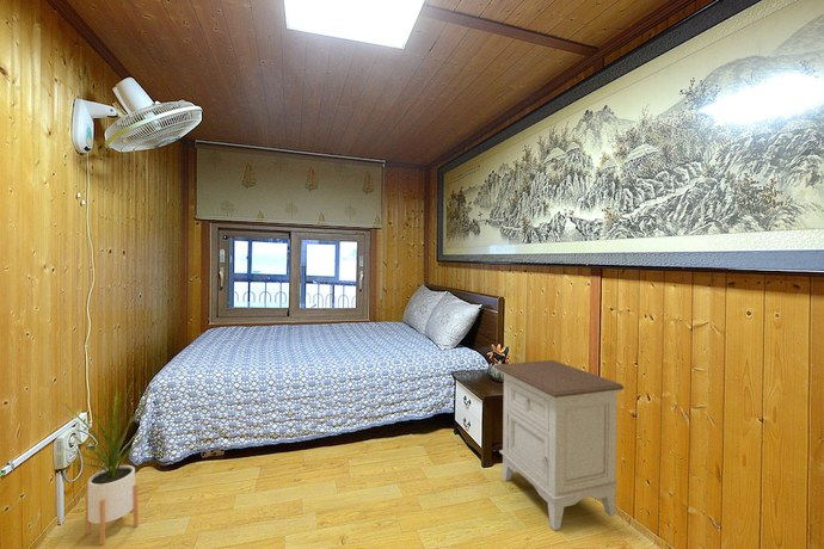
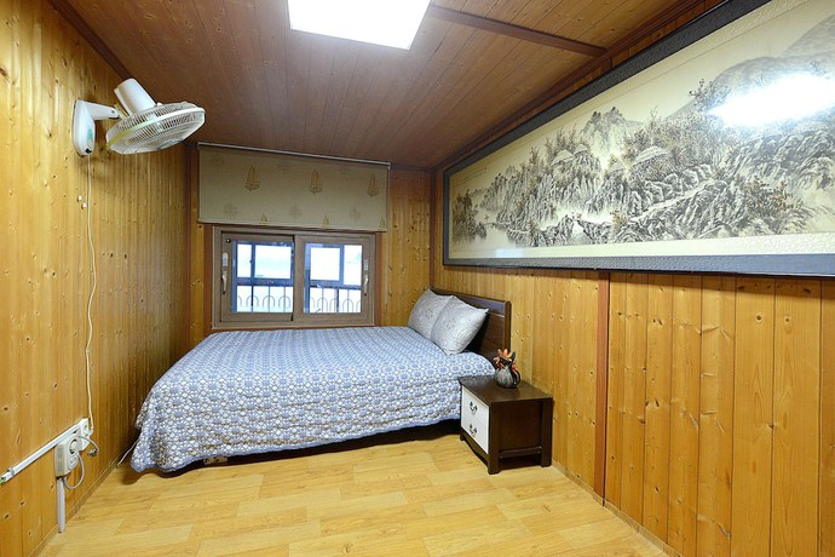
- house plant [61,381,158,547]
- nightstand [493,359,625,531]
